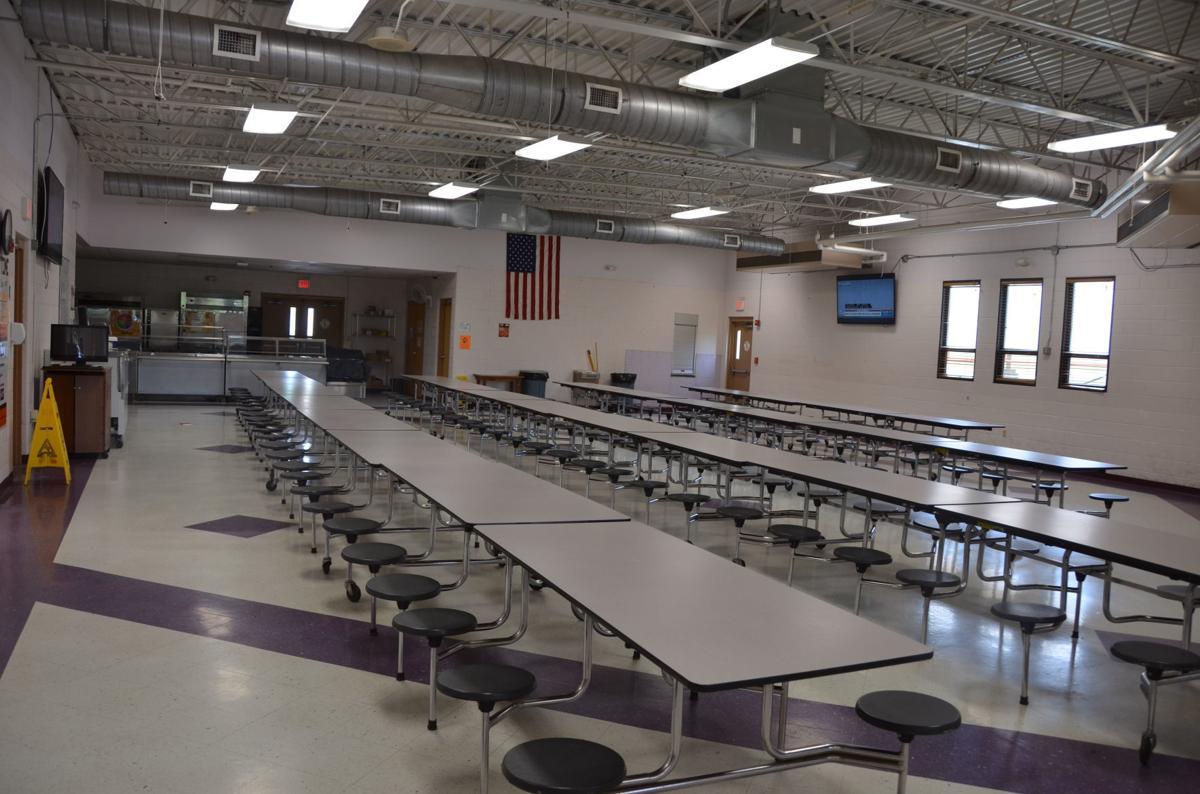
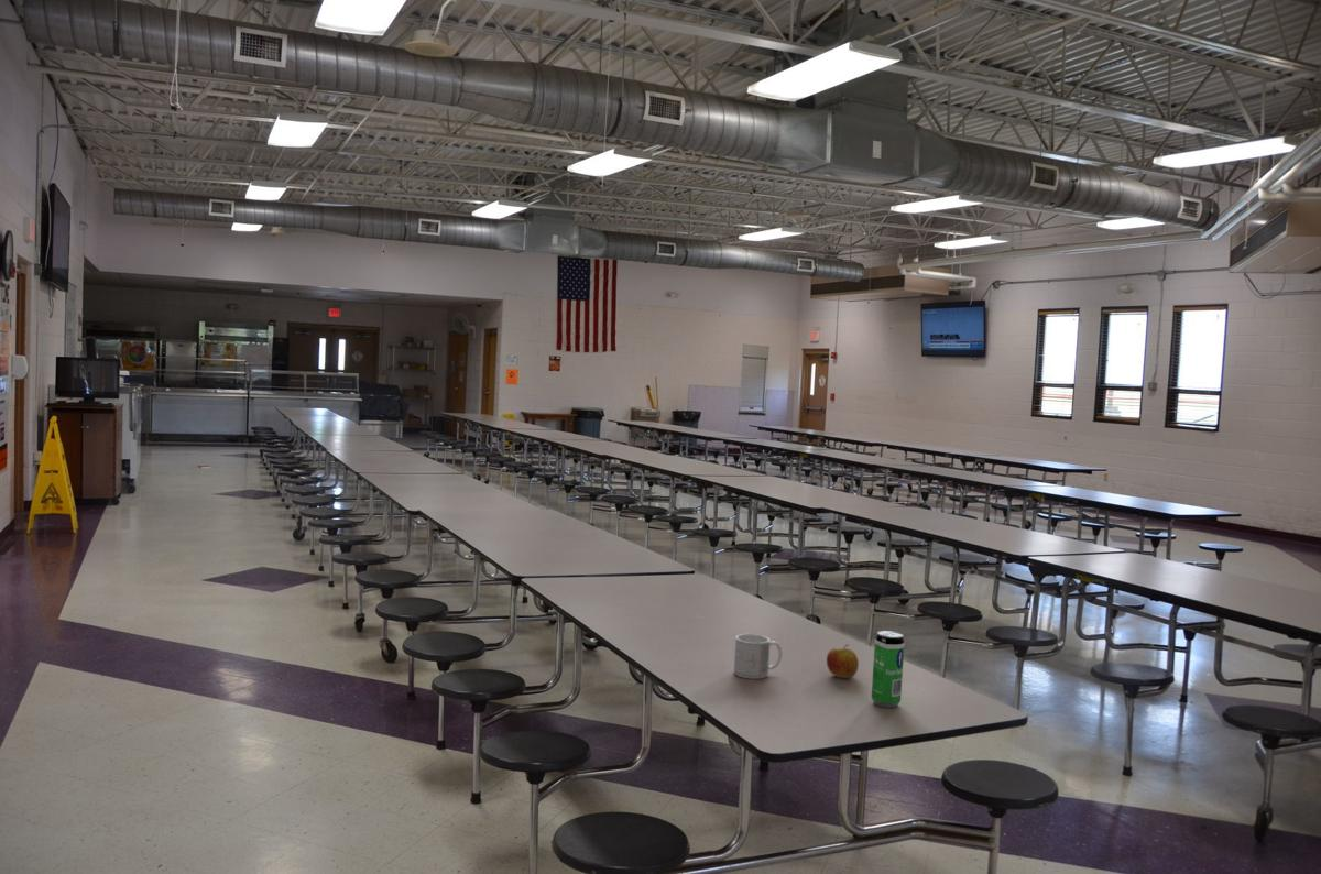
+ mug [733,633,783,680]
+ apple [826,644,860,679]
+ beverage can [871,630,906,709]
